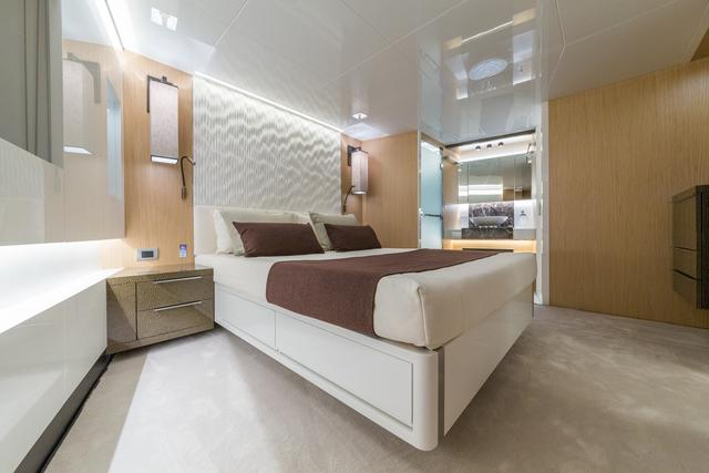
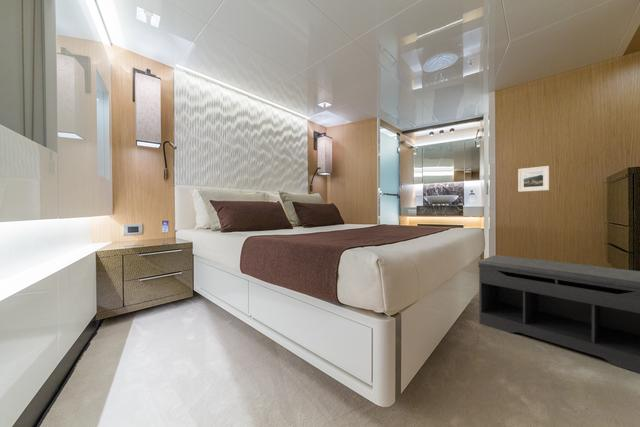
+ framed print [517,165,550,193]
+ bench [477,254,640,374]
